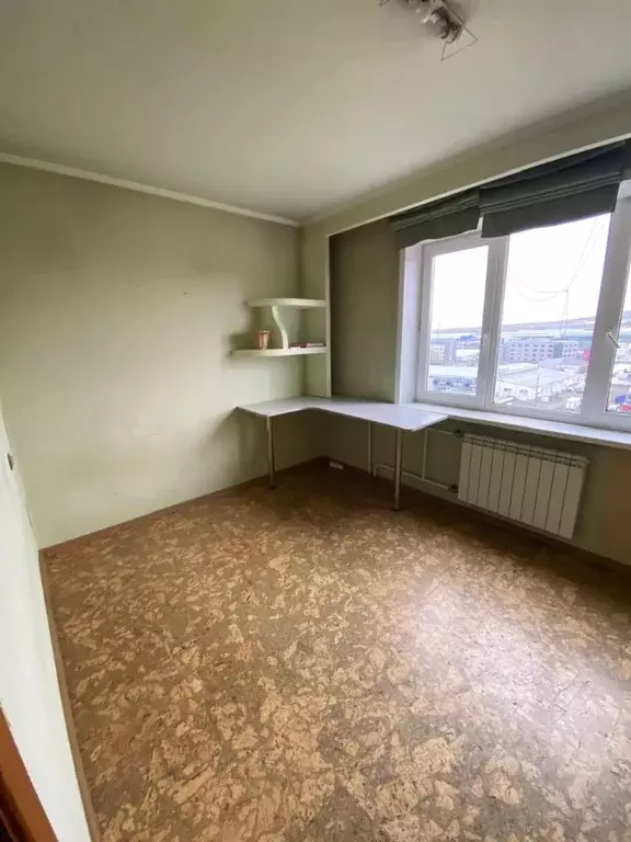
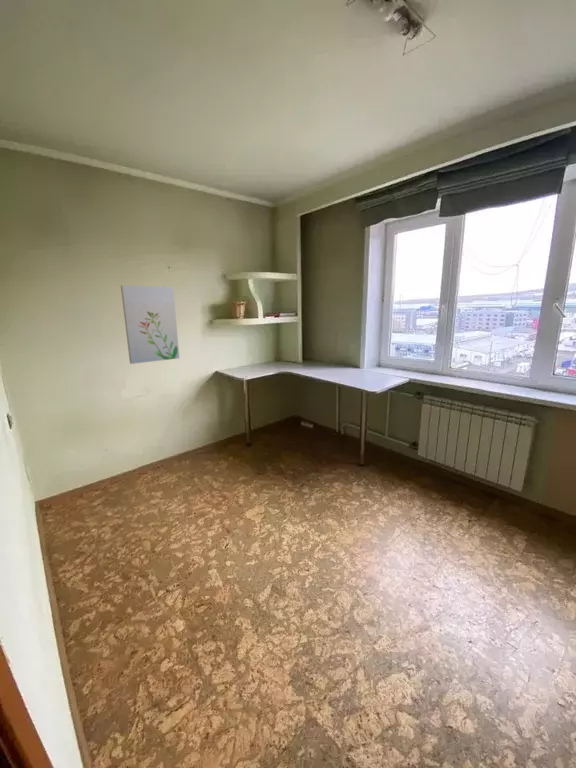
+ wall art [120,284,180,365]
